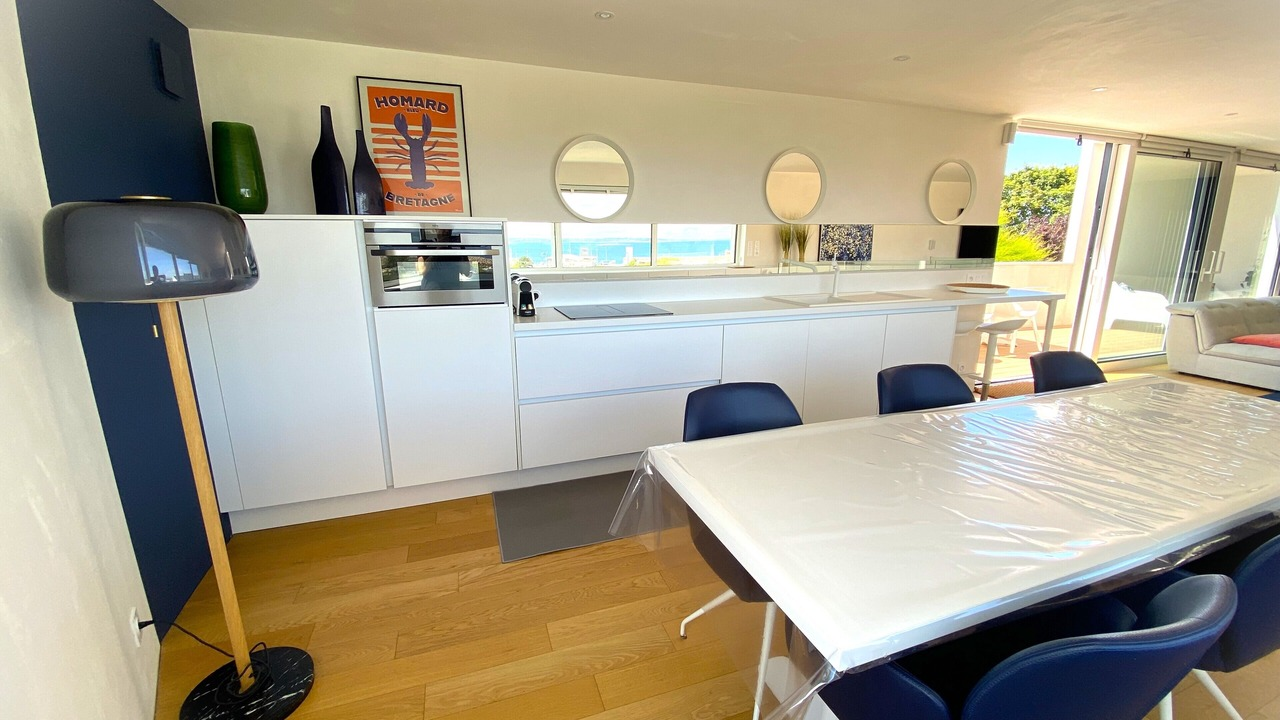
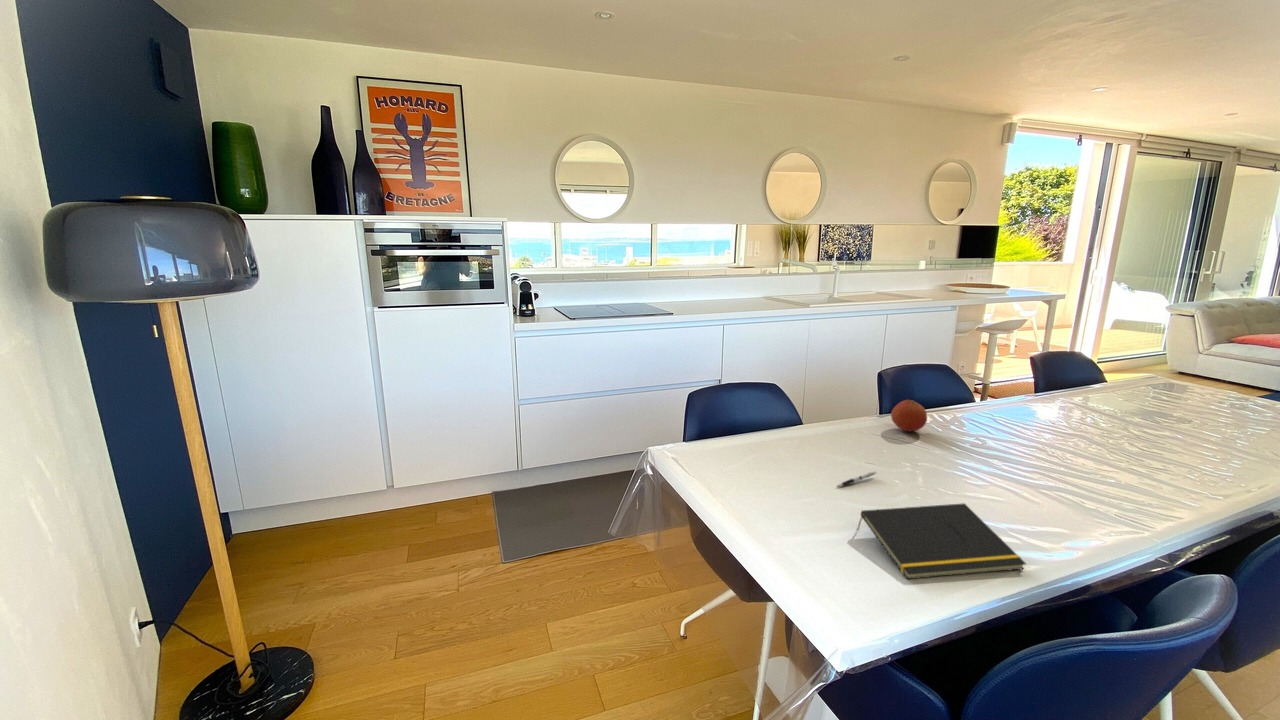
+ fruit [890,399,928,433]
+ pen [835,470,877,488]
+ notepad [856,502,1027,580]
